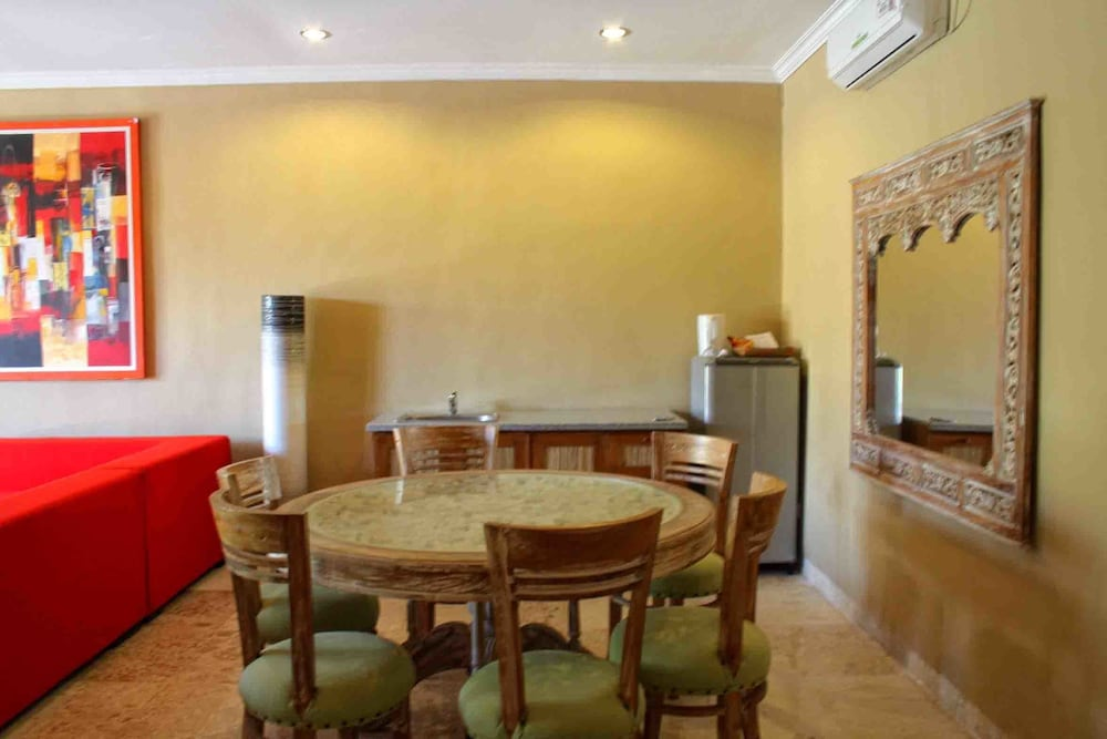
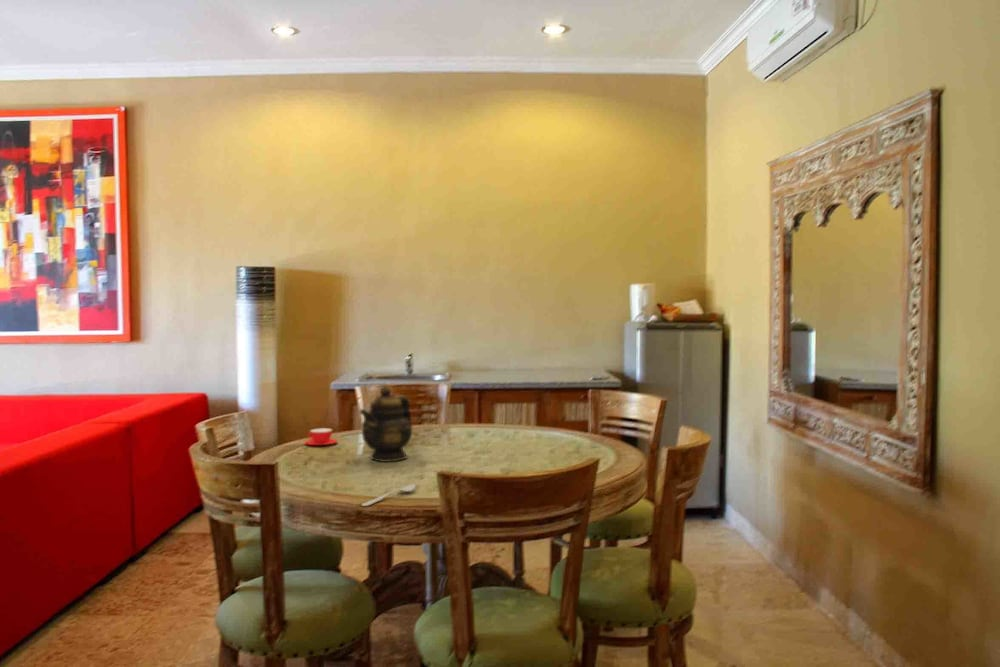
+ teacup [304,427,339,446]
+ spoon [361,483,417,507]
+ teapot [358,385,413,463]
